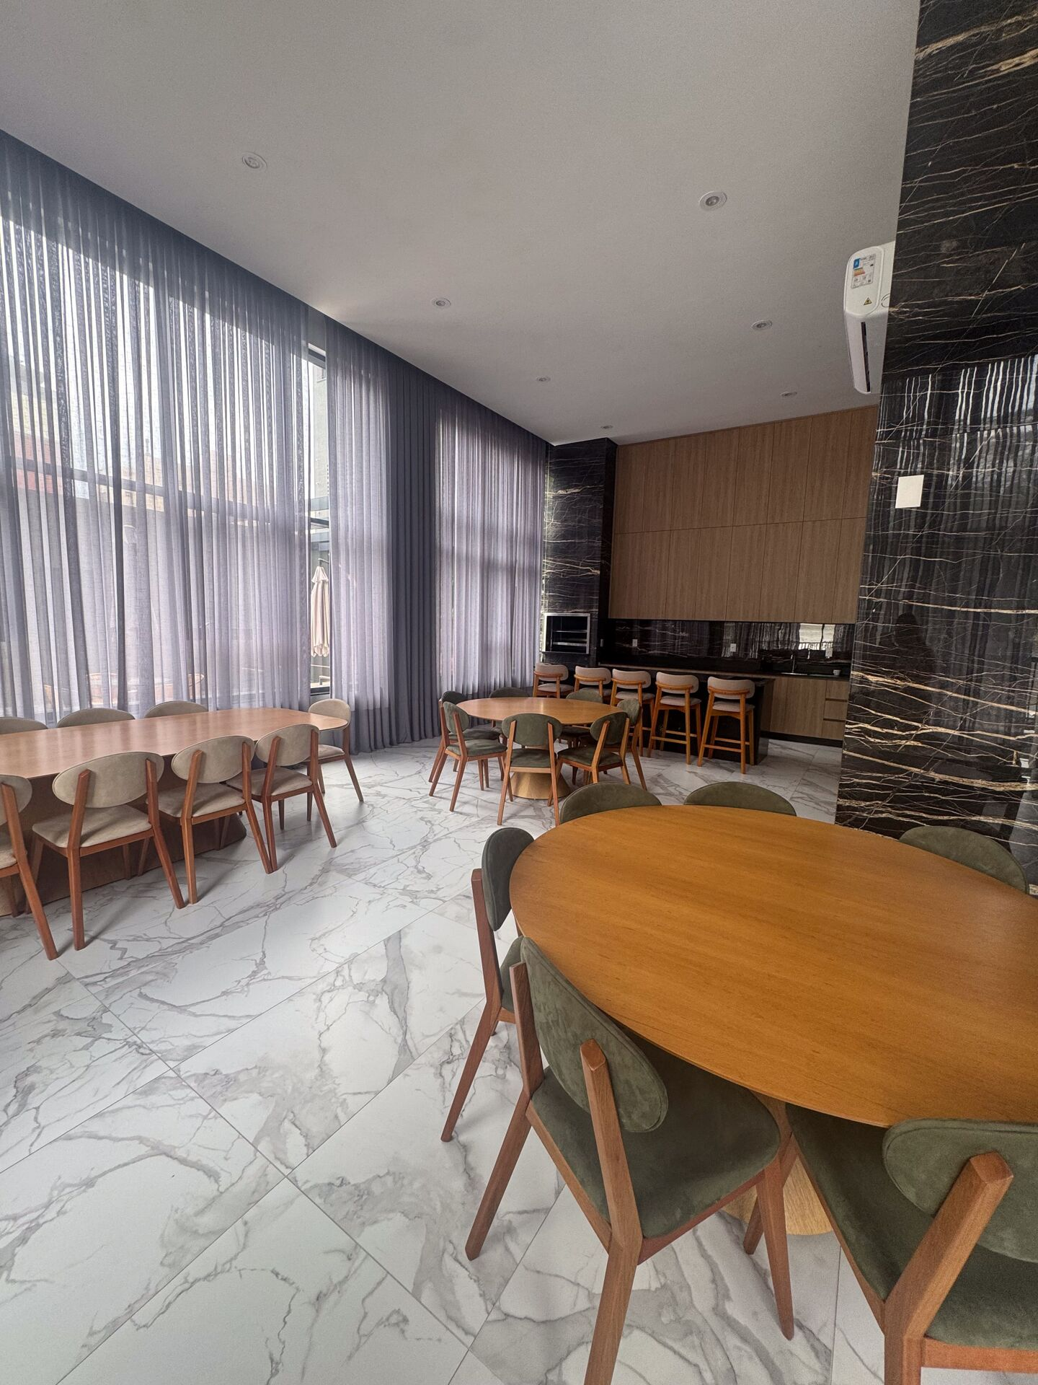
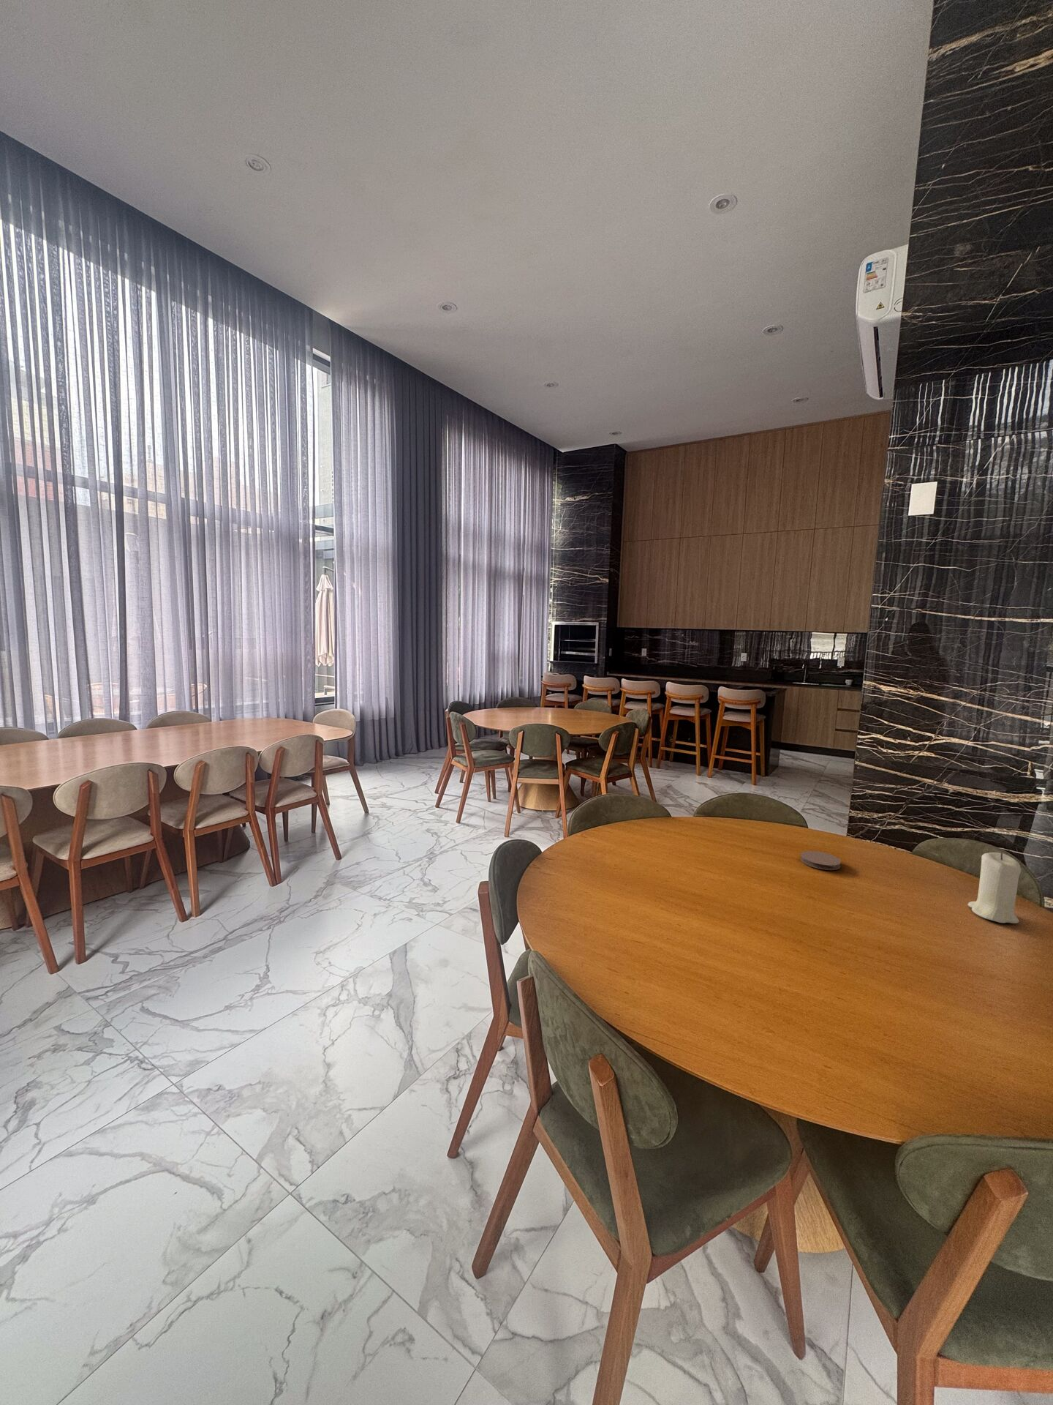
+ coaster [800,851,842,871]
+ candle [968,852,1022,924]
